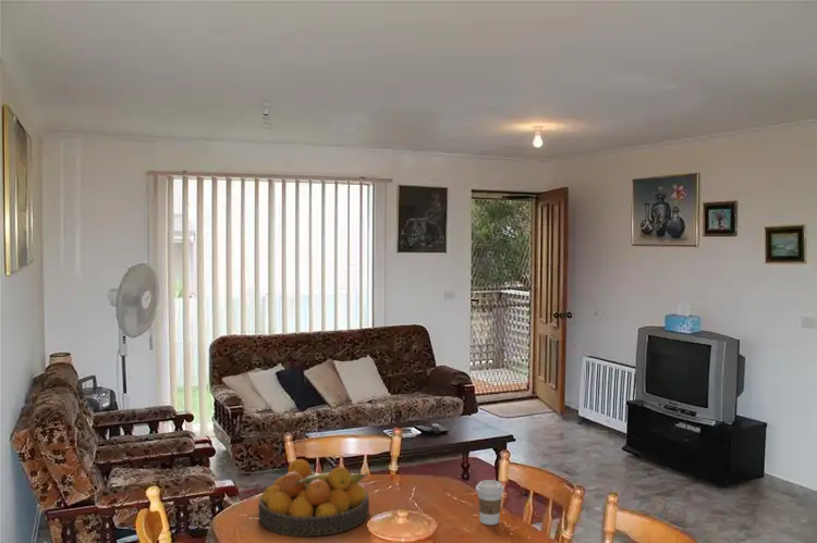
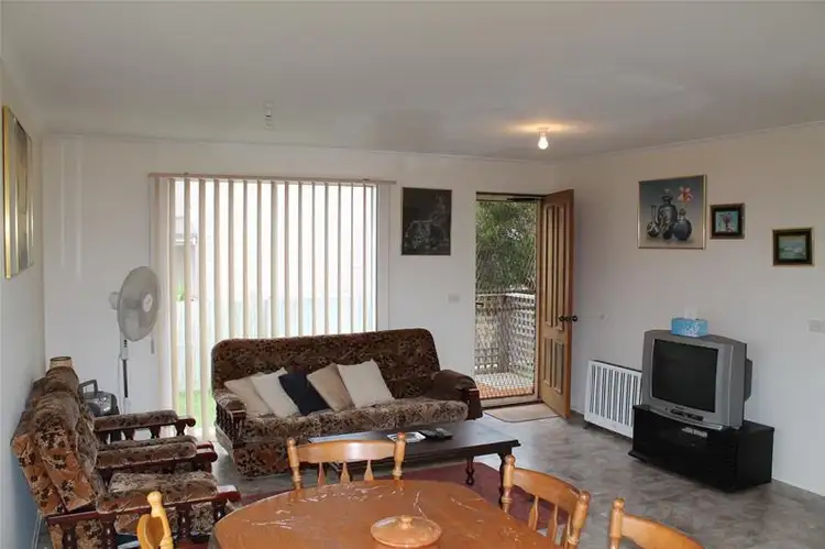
- coffee cup [475,479,505,526]
- fruit bowl [257,458,370,538]
